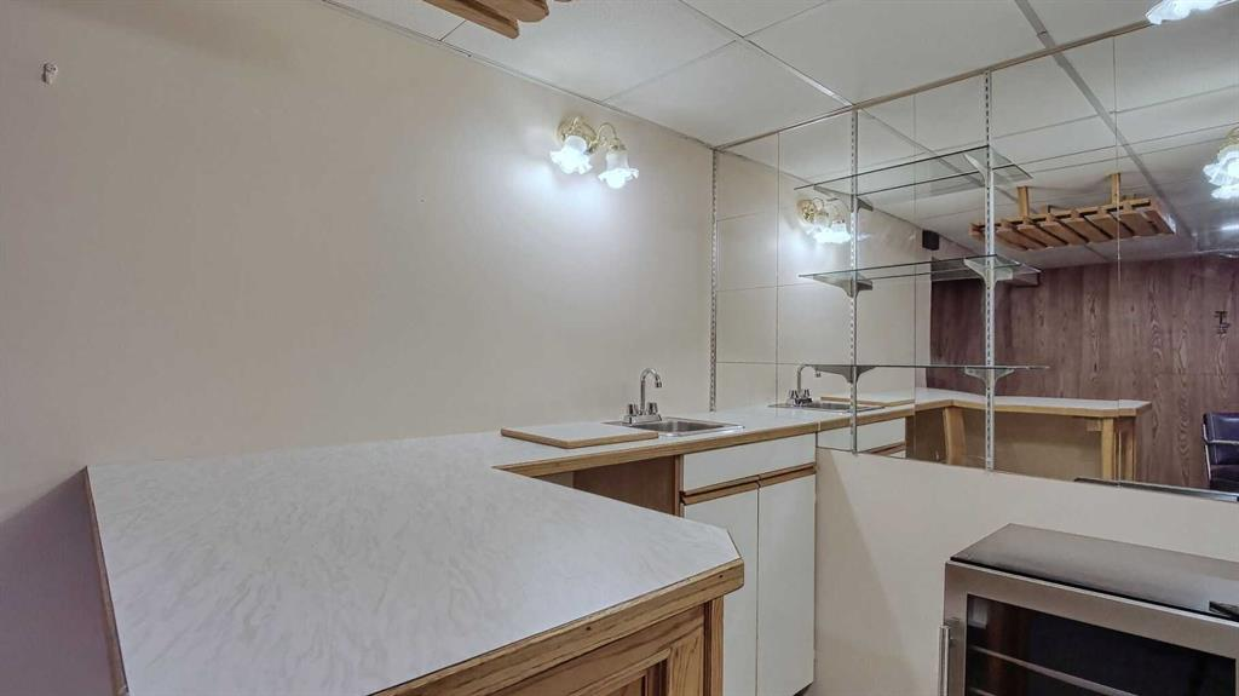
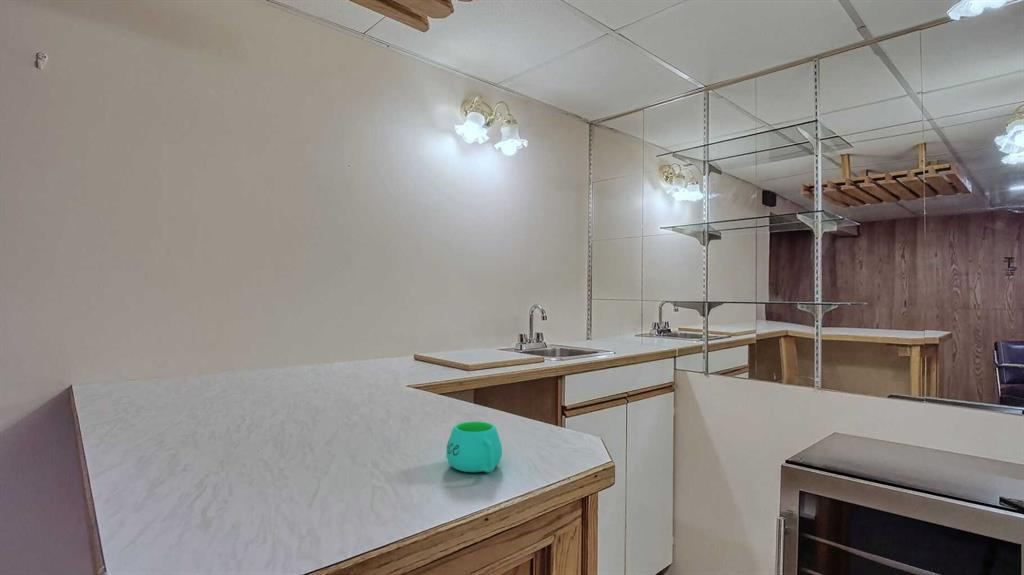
+ mug [445,420,503,473]
